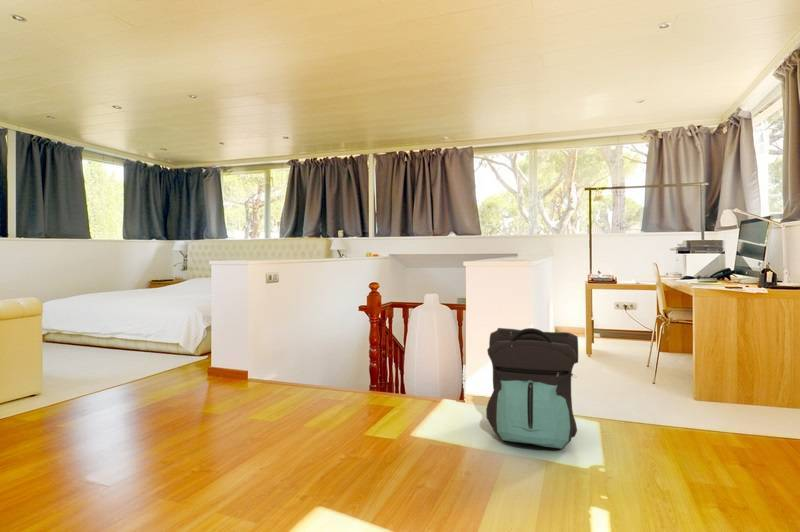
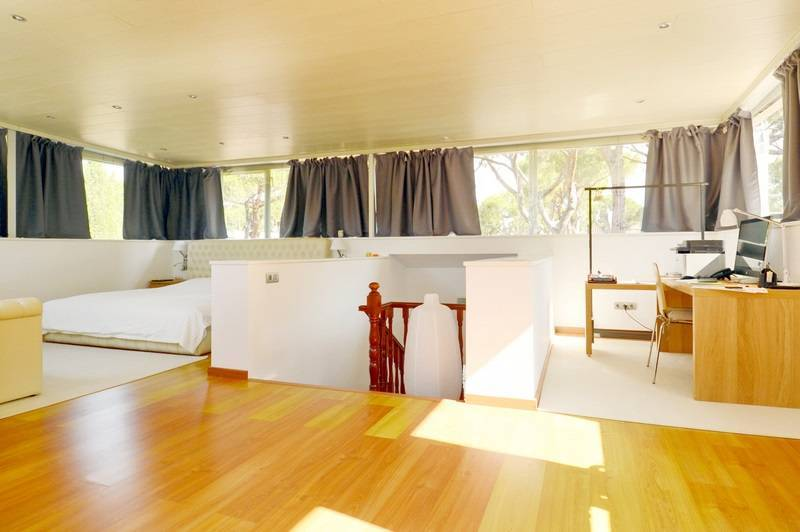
- backpack [485,327,579,450]
